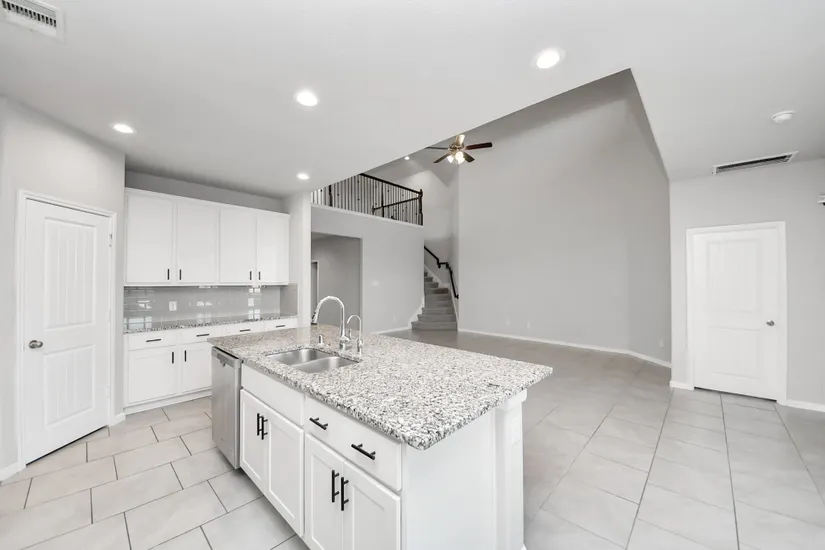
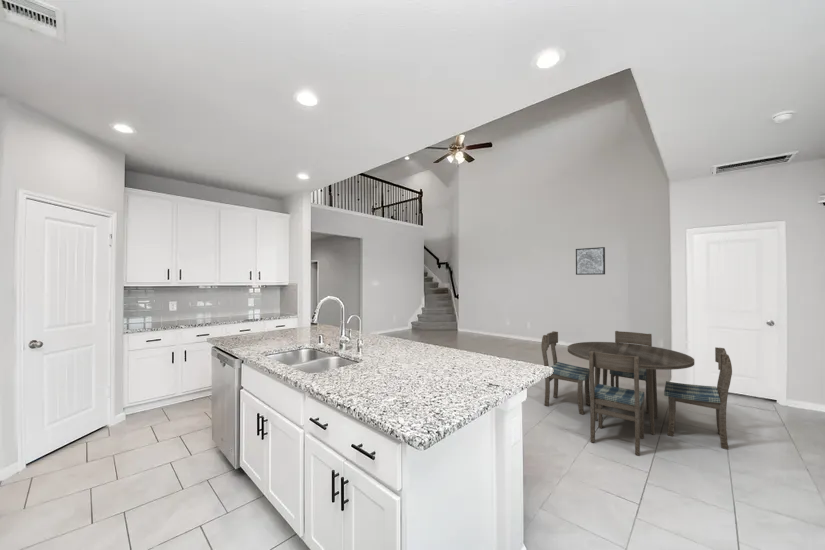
+ wall art [575,246,606,276]
+ dining set [540,330,733,456]
